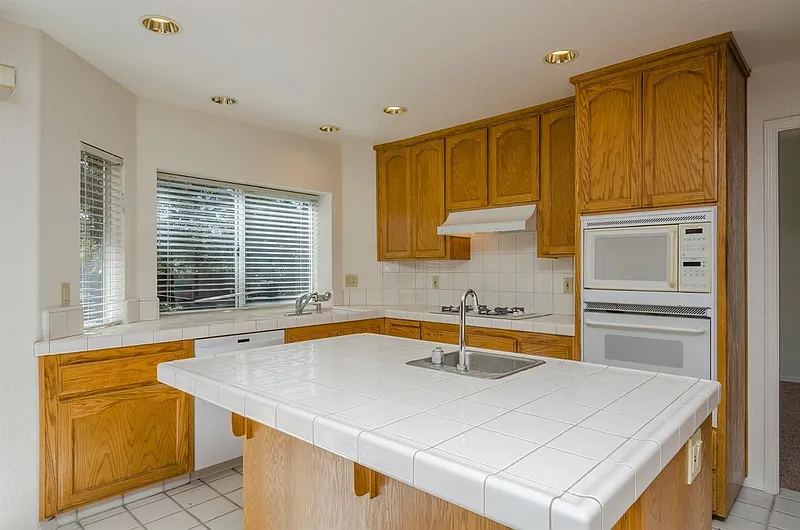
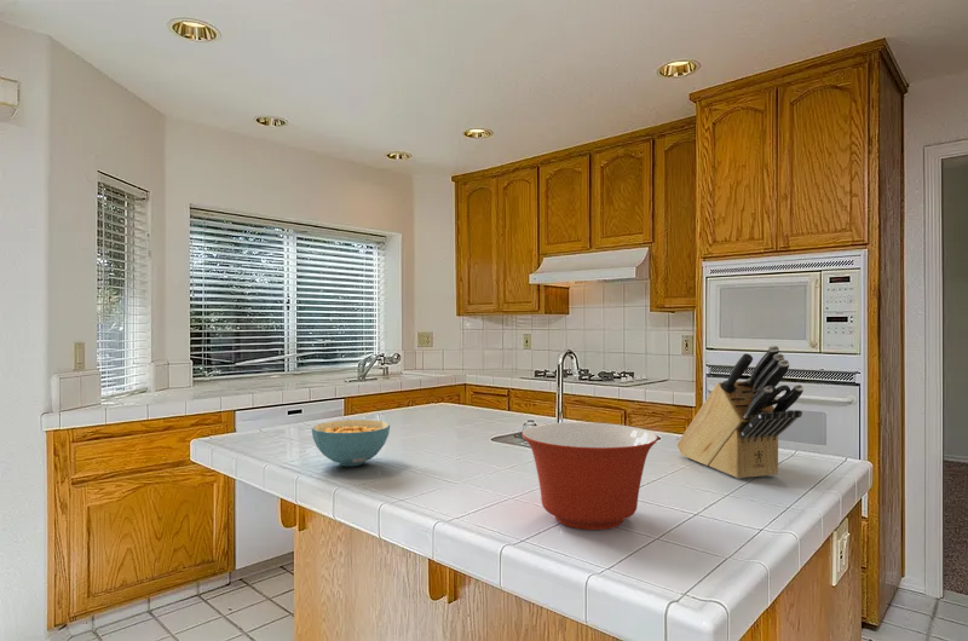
+ cereal bowl [311,418,391,467]
+ mixing bowl [520,421,659,531]
+ knife block [676,345,805,480]
